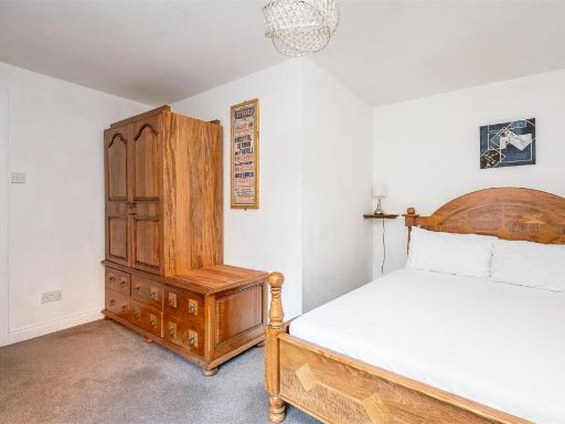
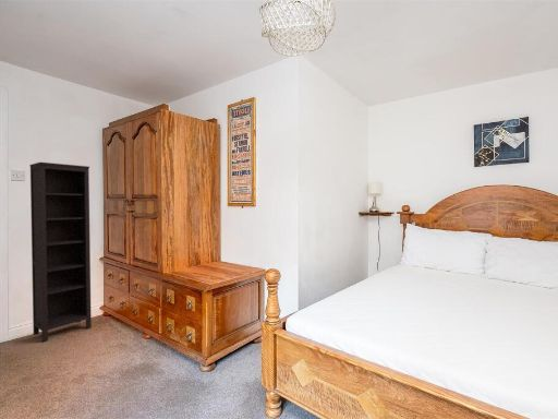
+ bookcase [28,161,93,343]
